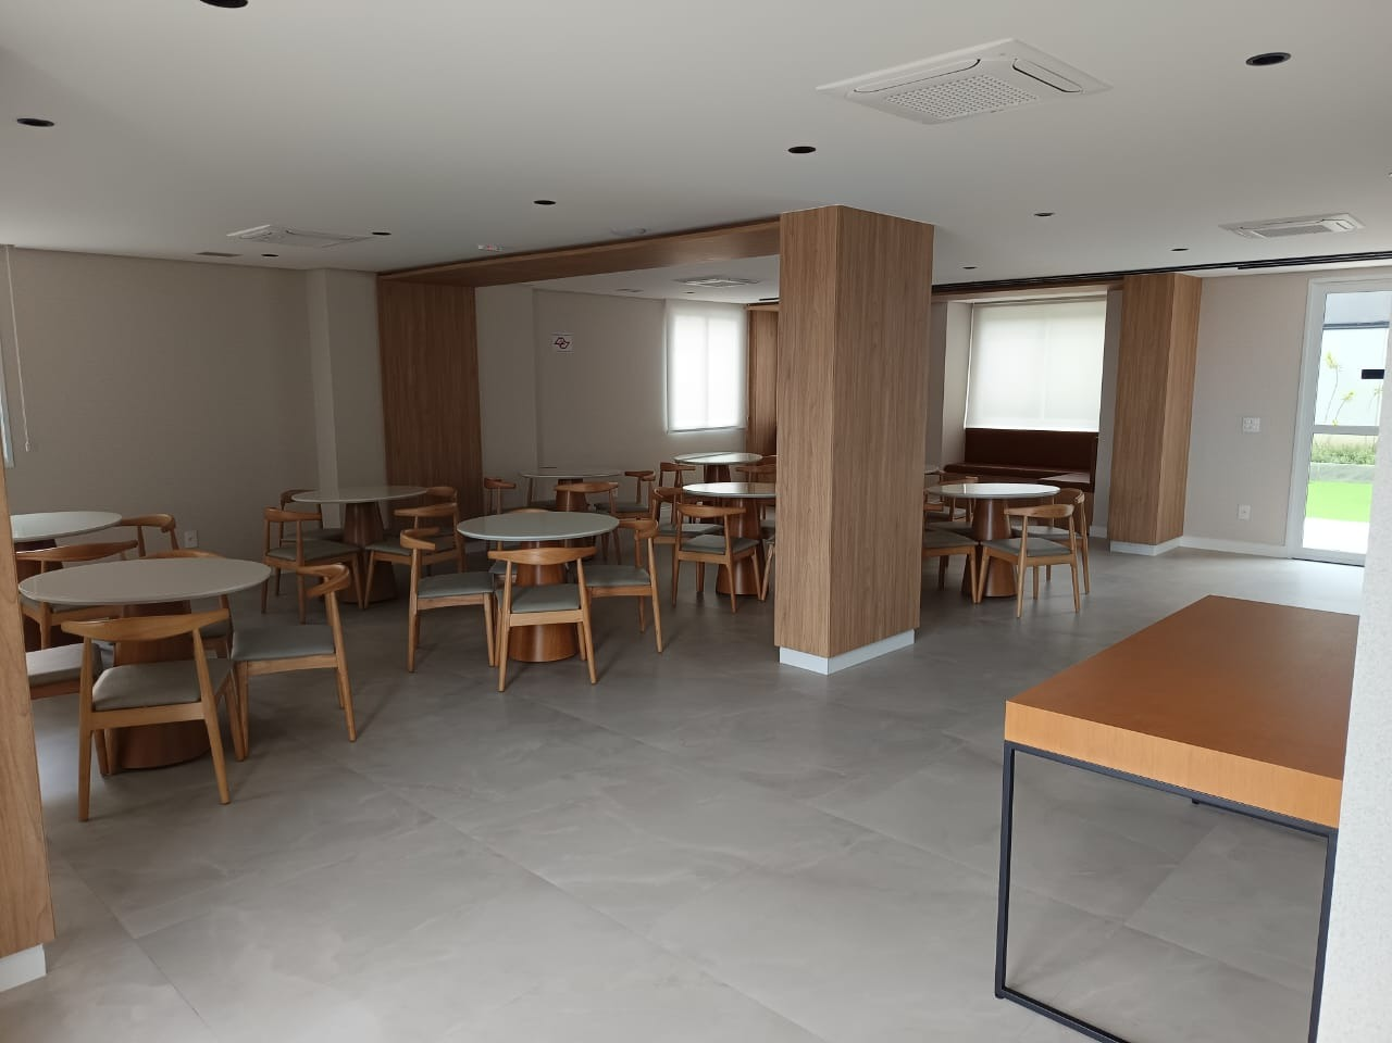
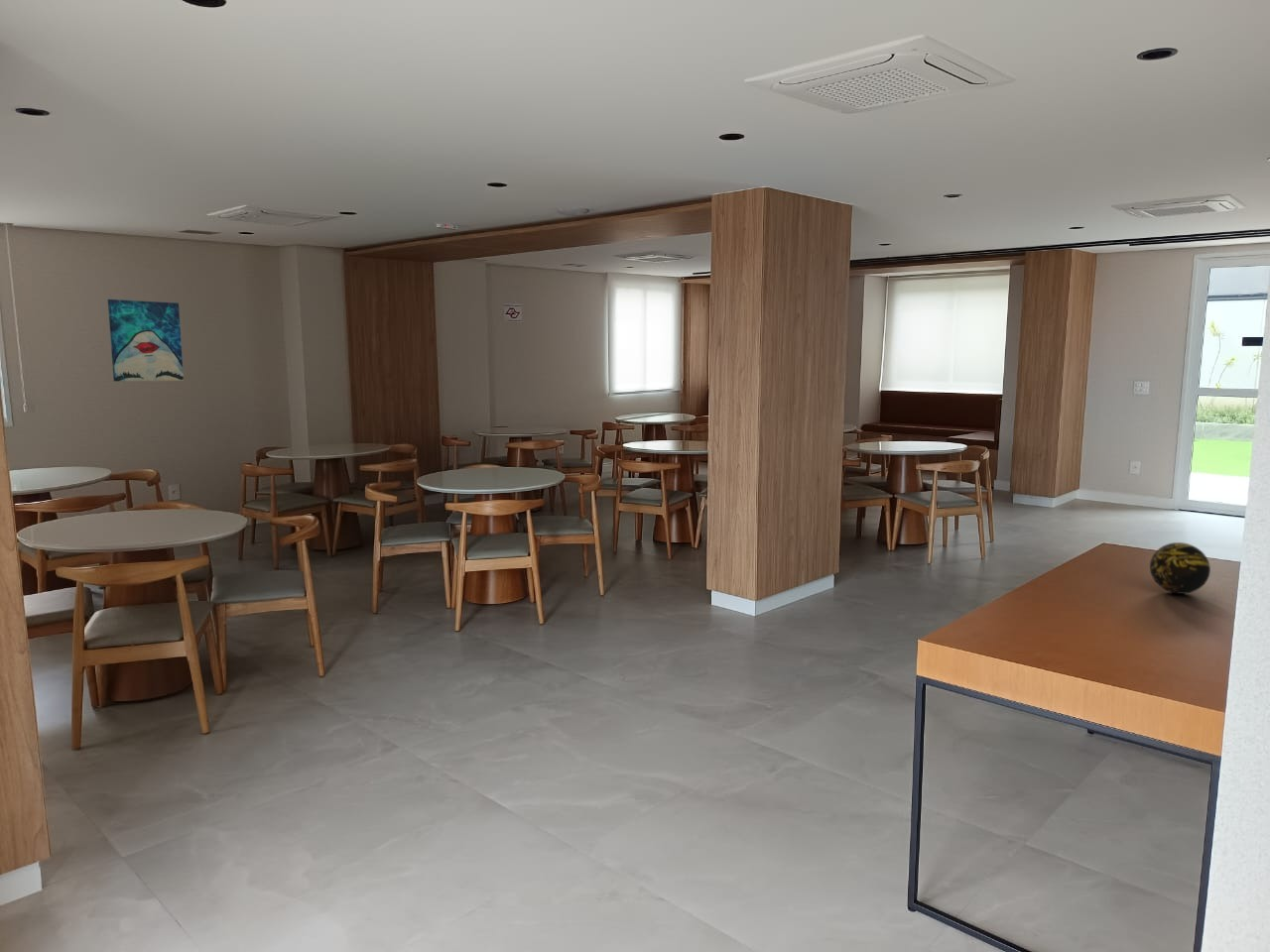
+ wall art [107,298,185,382]
+ decorative orb [1149,541,1211,595]
